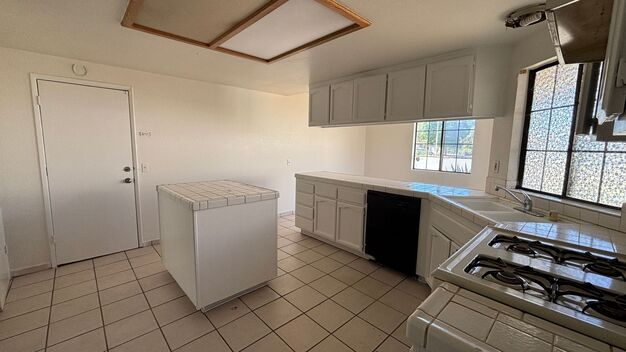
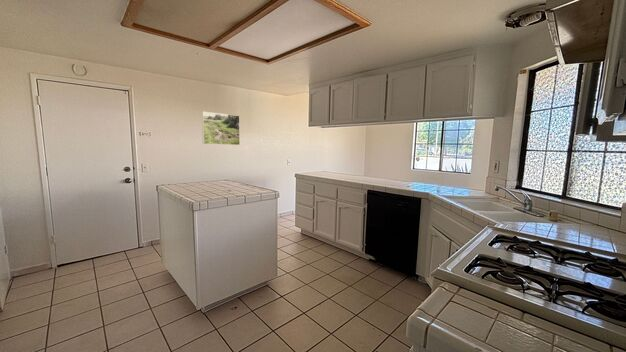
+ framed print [201,111,241,146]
